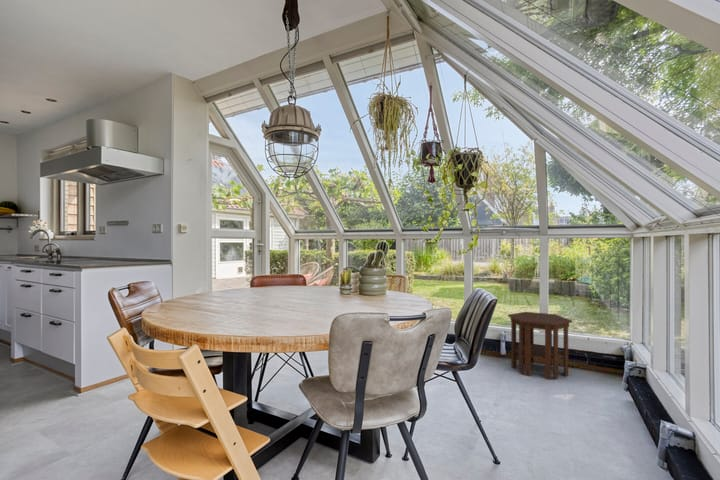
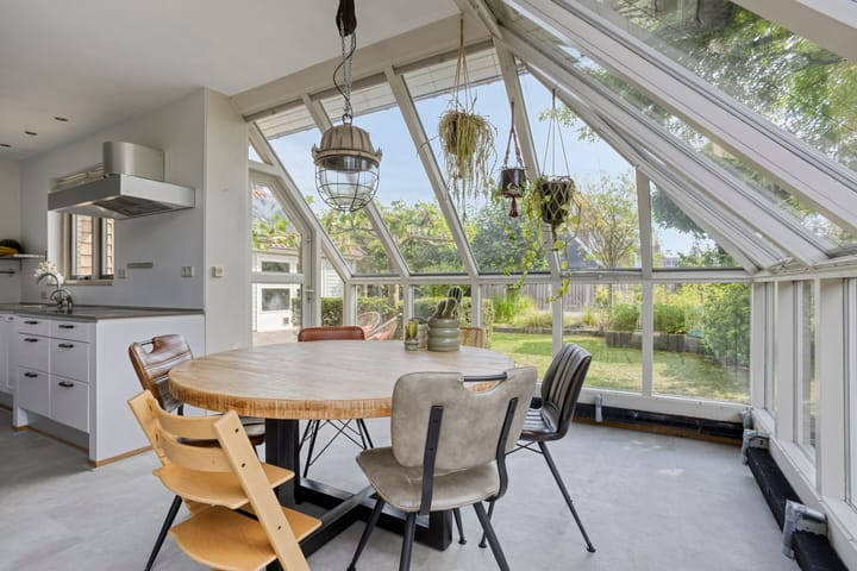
- side table [507,311,573,381]
